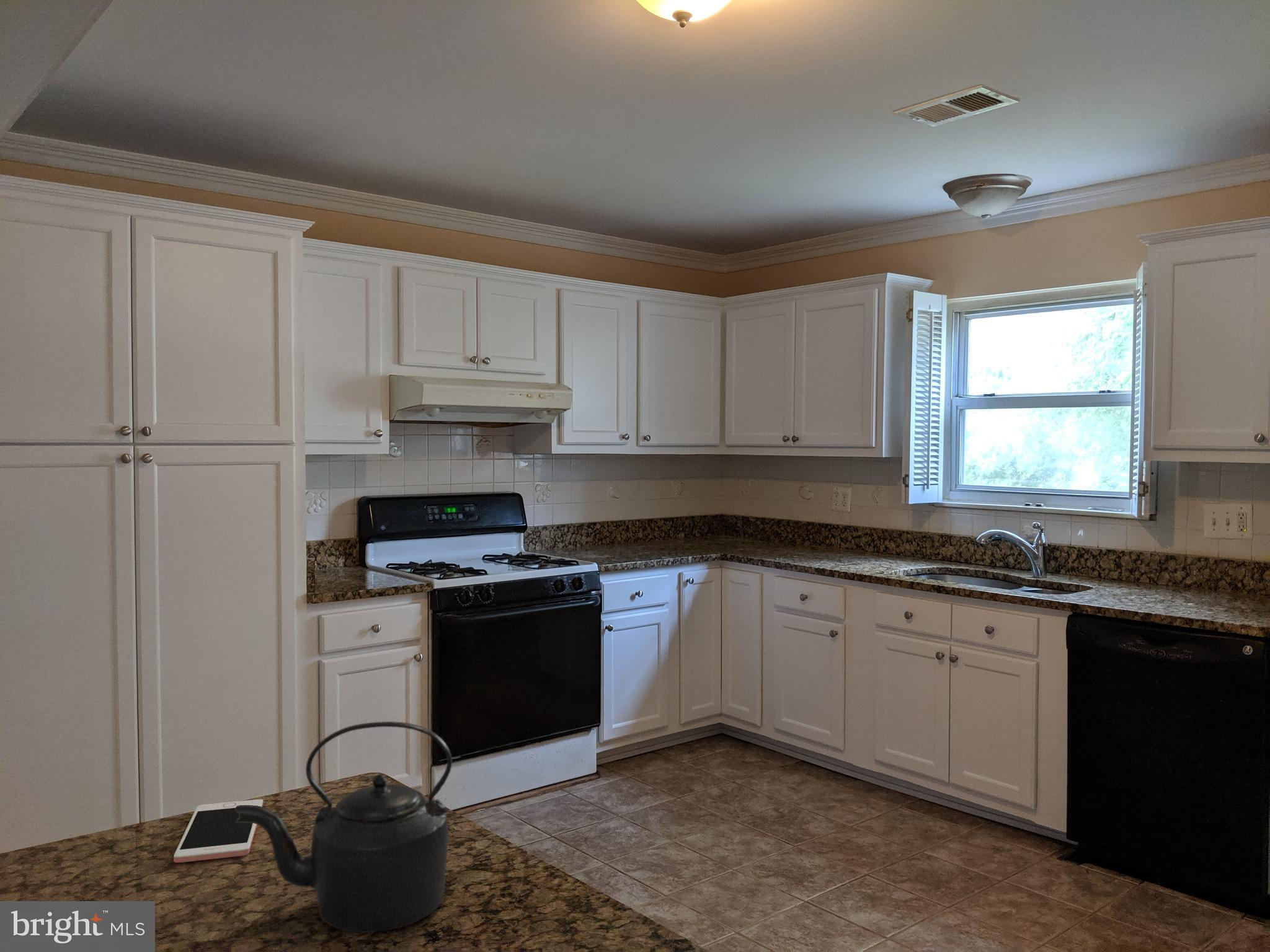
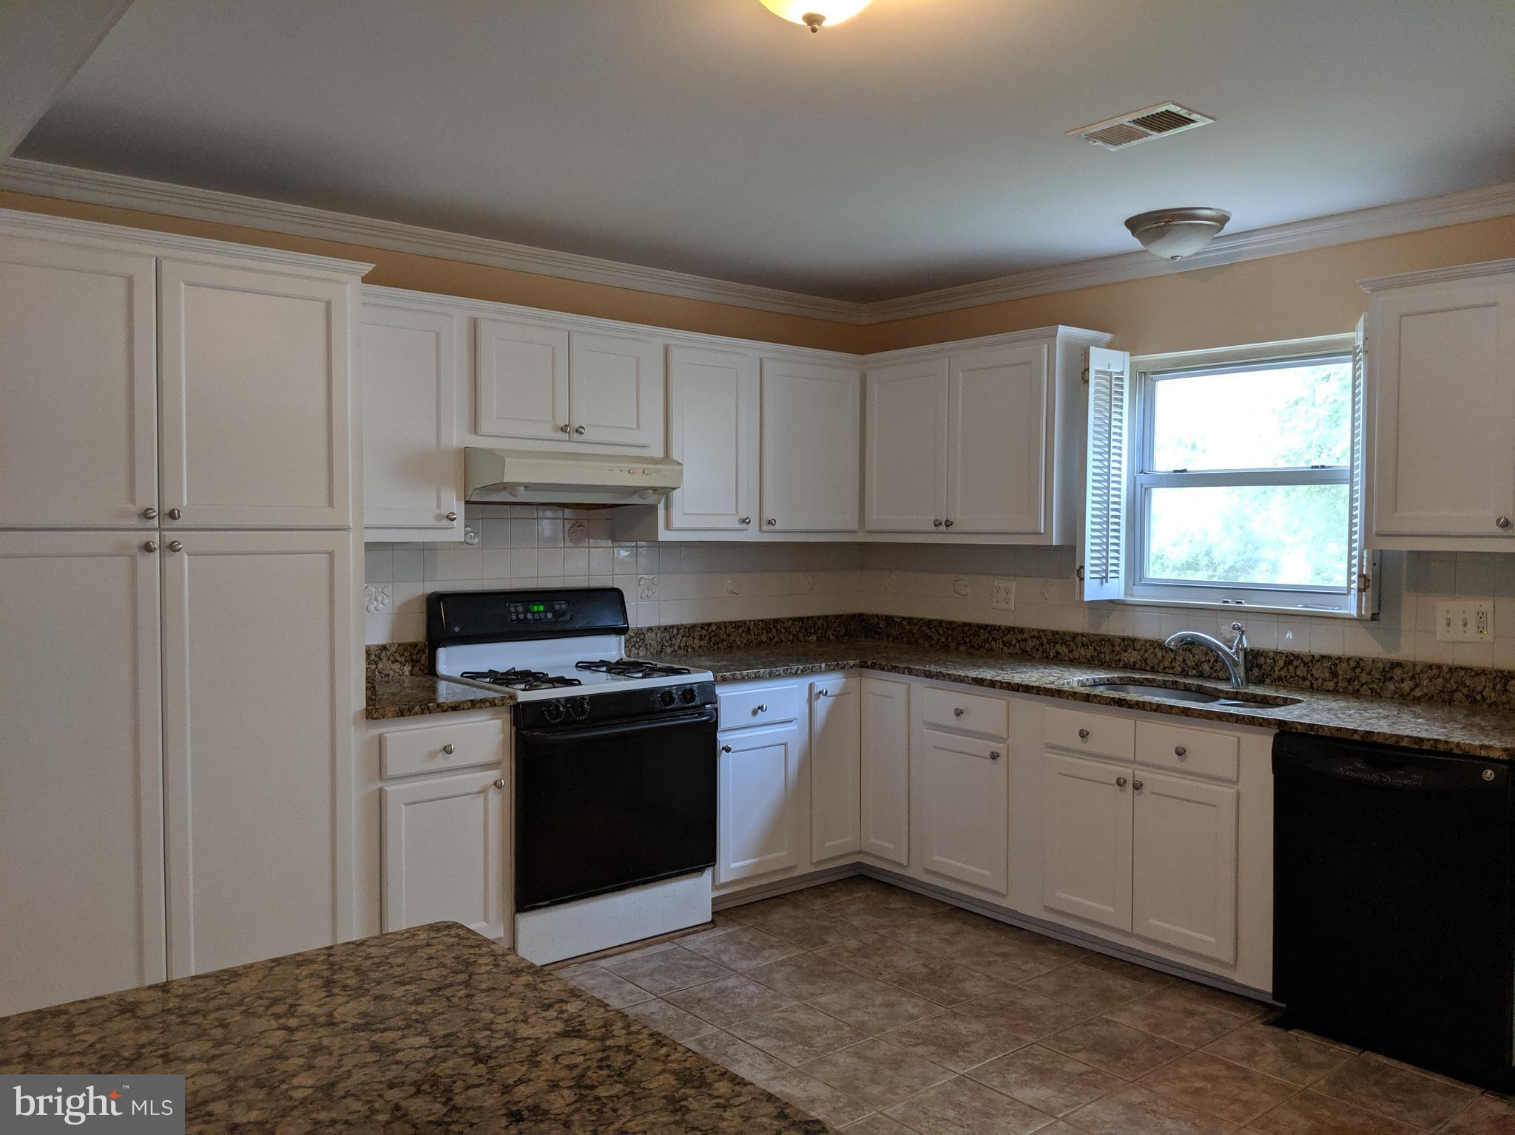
- cell phone [173,799,264,863]
- kettle [236,721,453,933]
